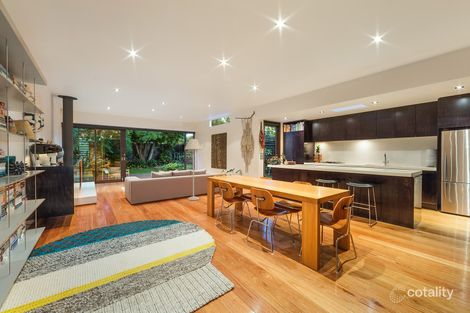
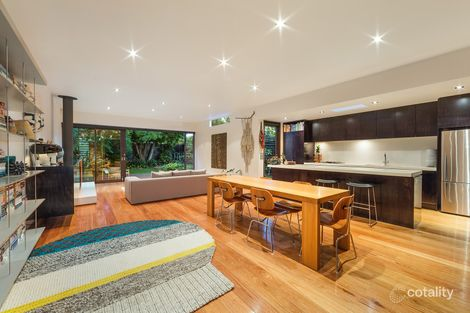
- floor lamp [184,138,203,201]
